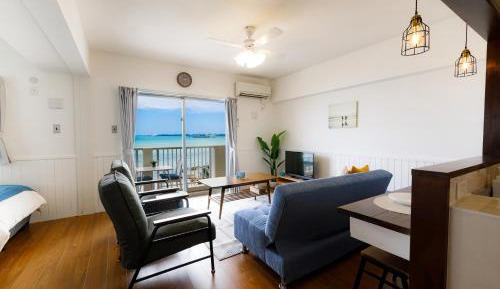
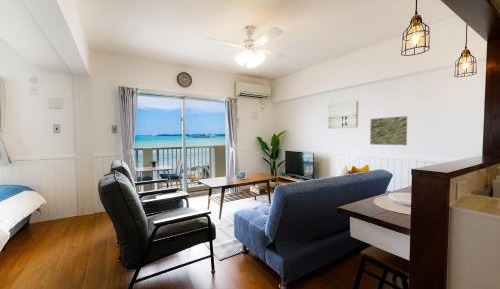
+ wall art [369,115,408,146]
